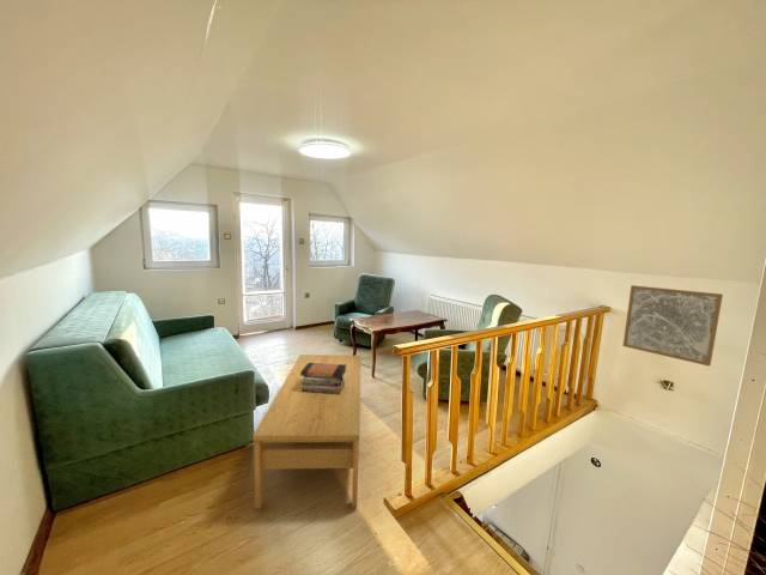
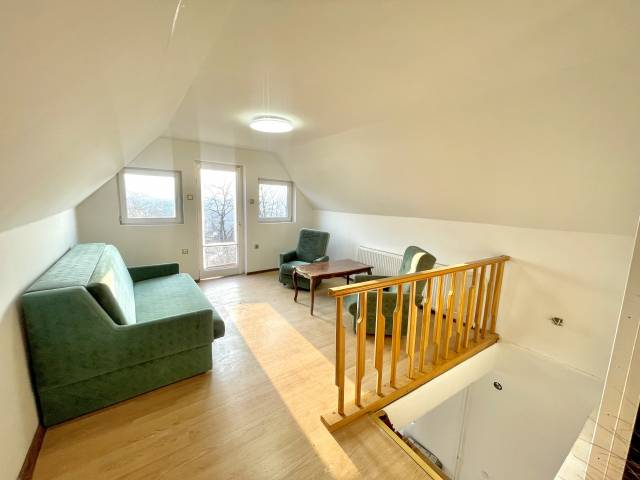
- coffee table [251,353,363,510]
- book stack [300,363,346,395]
- wall art [622,284,724,367]
